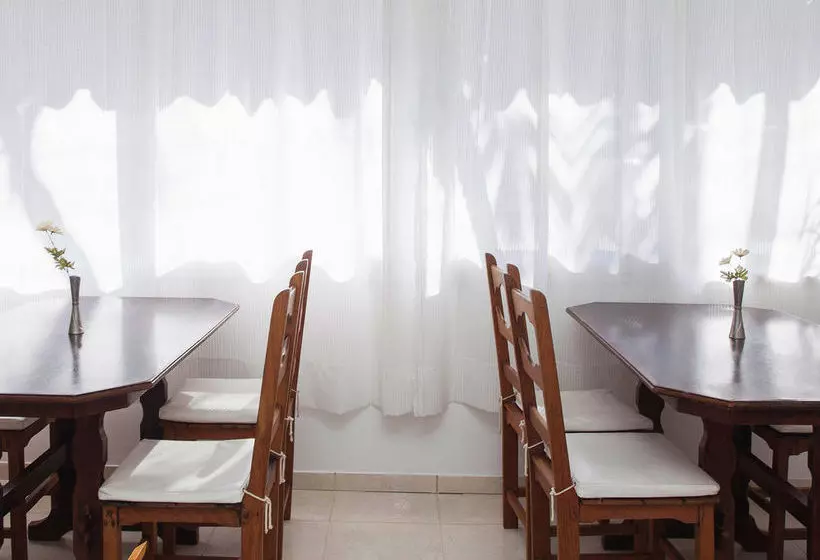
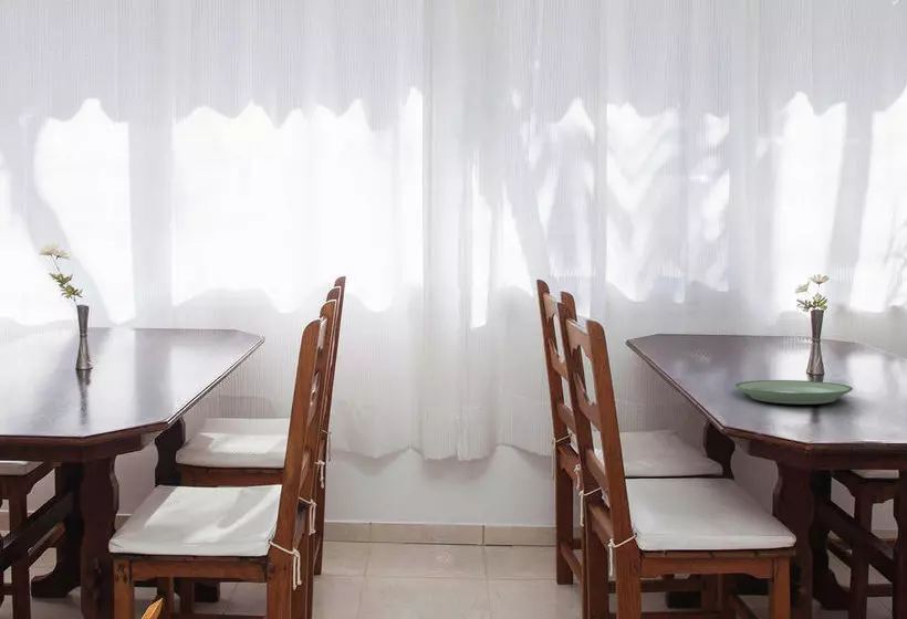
+ plate [733,379,854,406]
